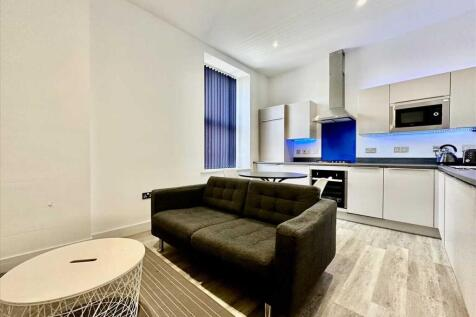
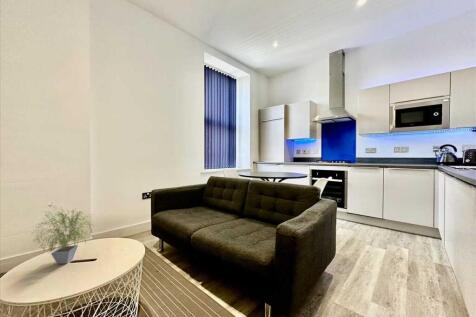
+ potted plant [31,204,96,265]
